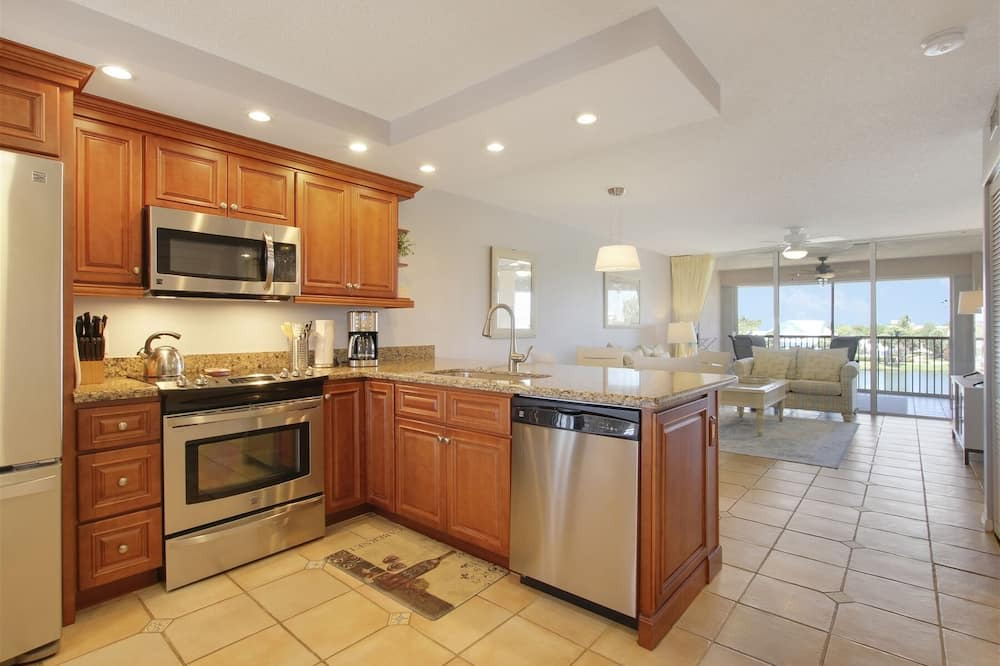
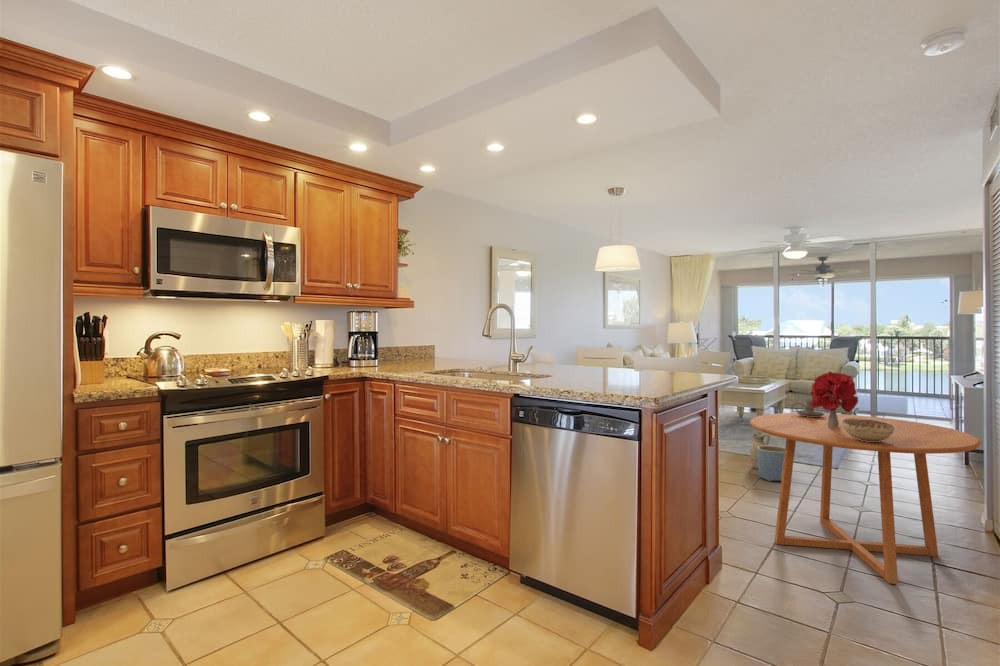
+ bouquet [810,370,859,428]
+ ceramic jug [749,433,771,470]
+ decorative bowl [842,419,896,442]
+ dining table [749,412,982,585]
+ planter [757,445,785,482]
+ candle holder [790,399,826,417]
